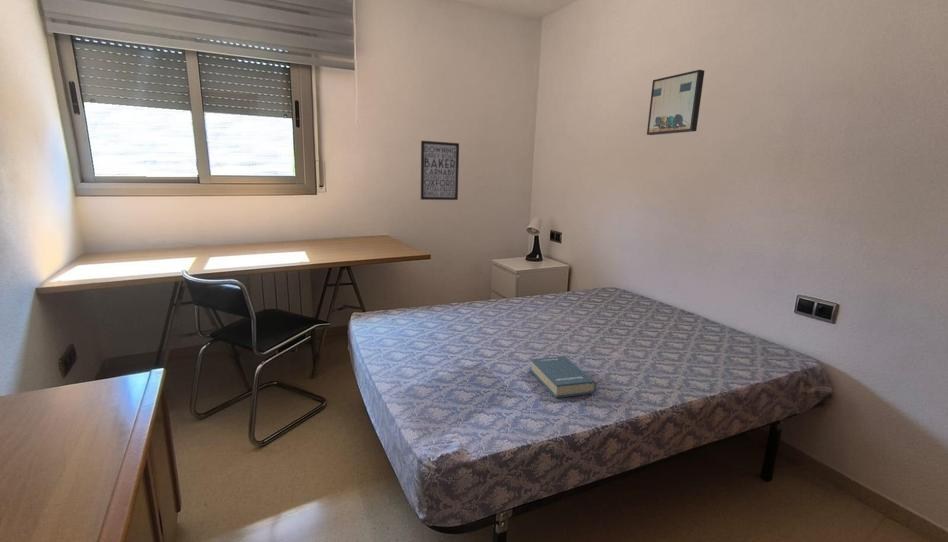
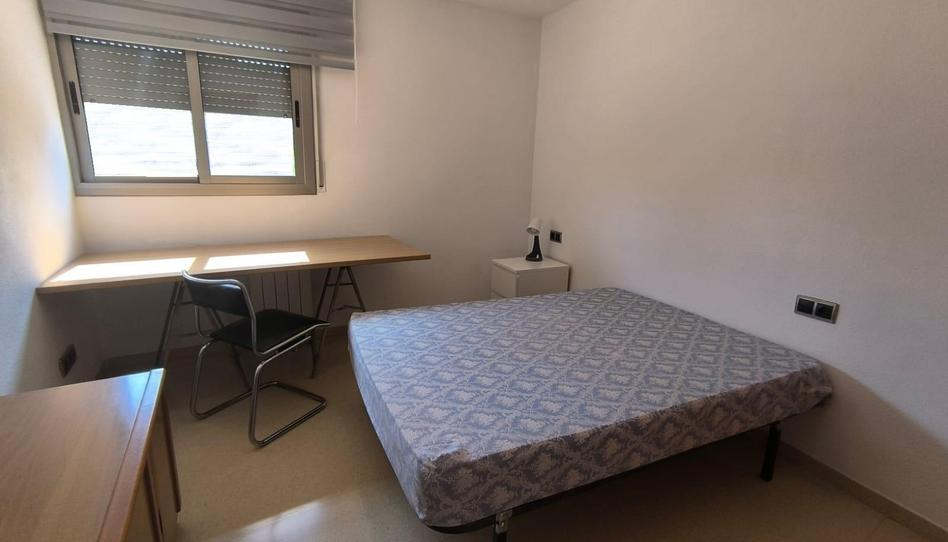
- book [529,355,598,399]
- wall art [420,140,460,201]
- wall art [646,69,705,136]
